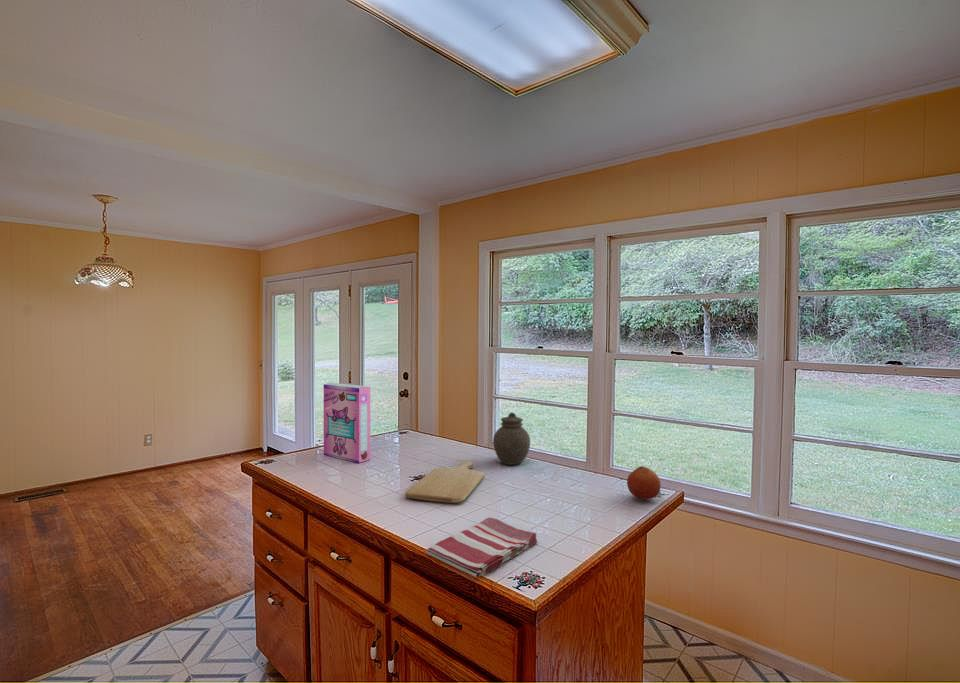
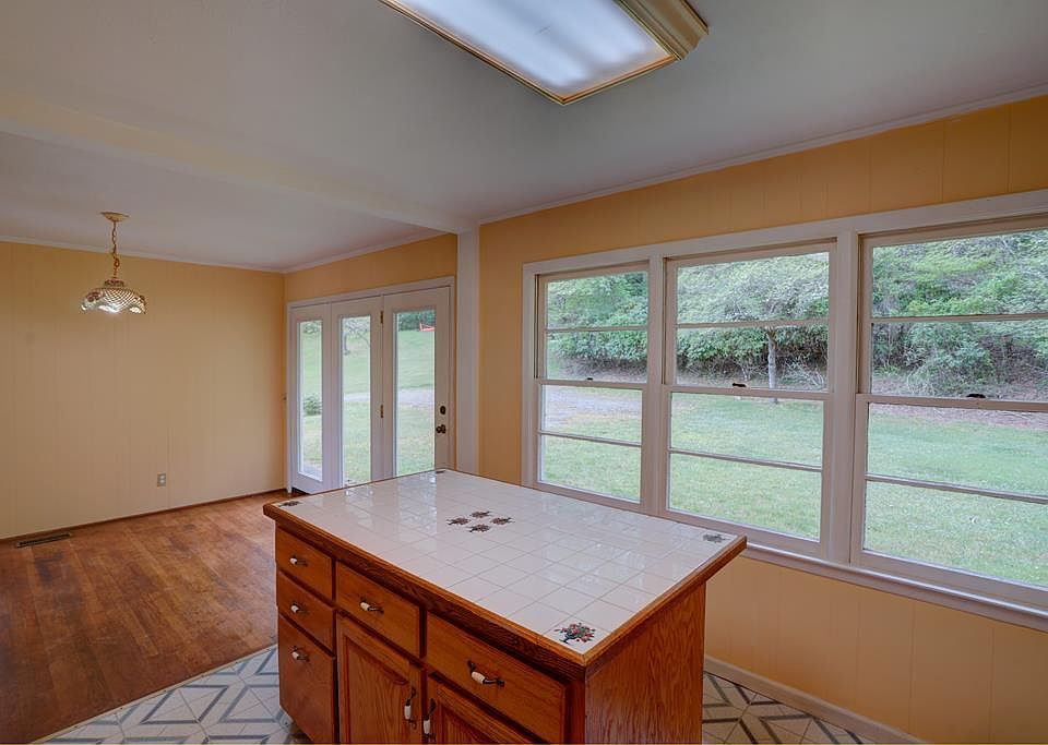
- chopping board [404,460,485,504]
- fruit [626,465,662,500]
- dish towel [425,517,538,578]
- jar [492,412,531,466]
- cereal box [323,382,371,464]
